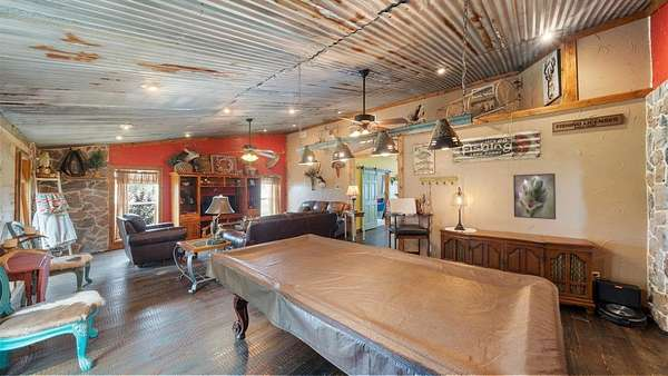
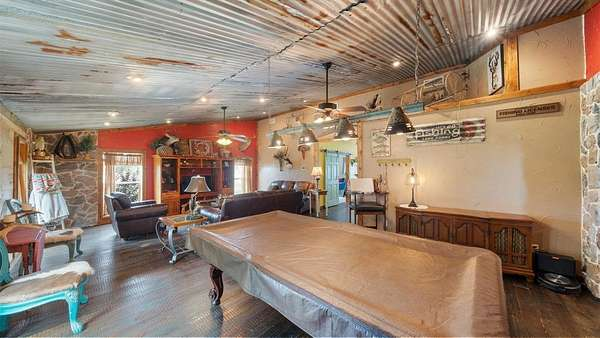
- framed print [512,172,557,220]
